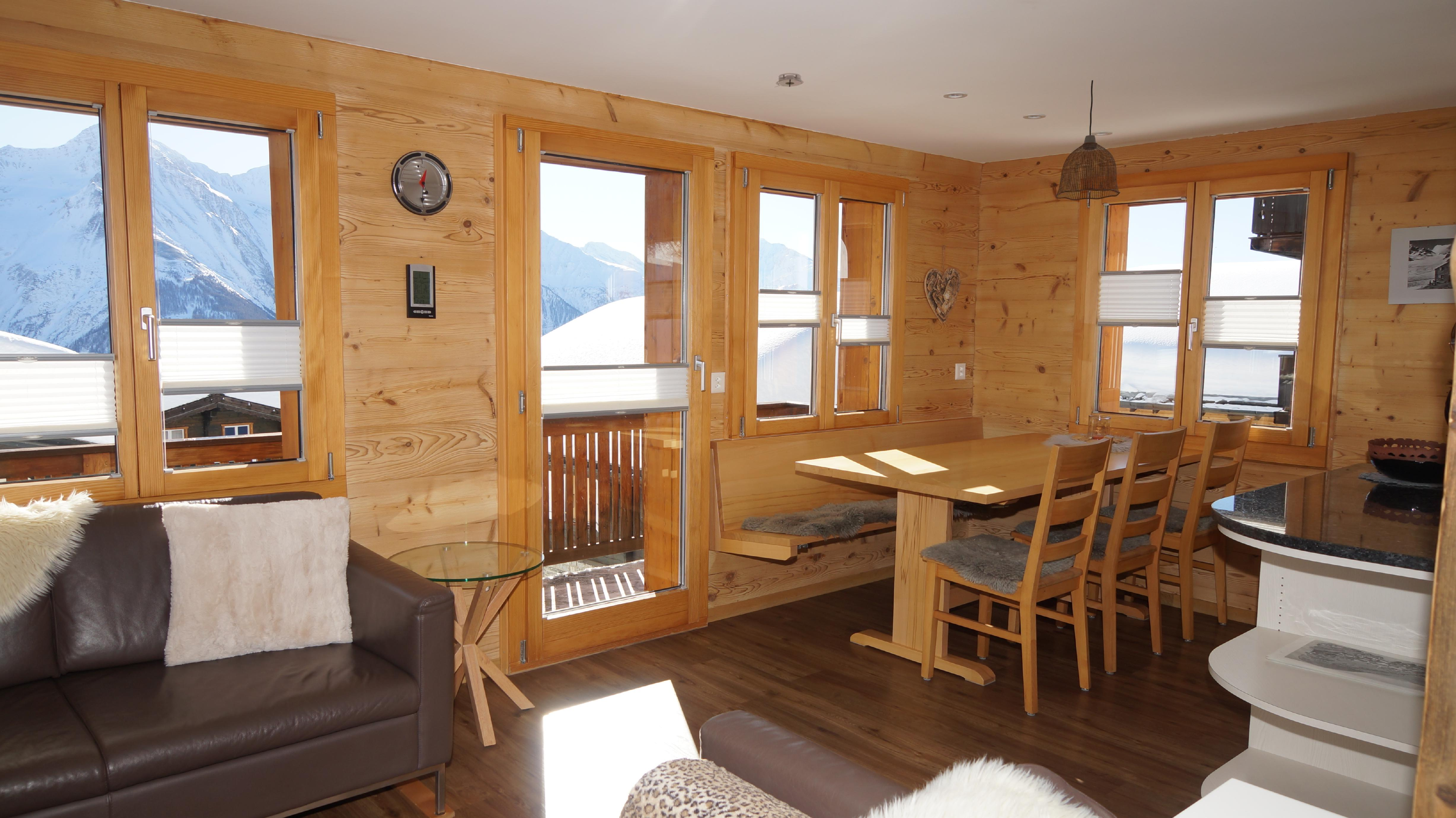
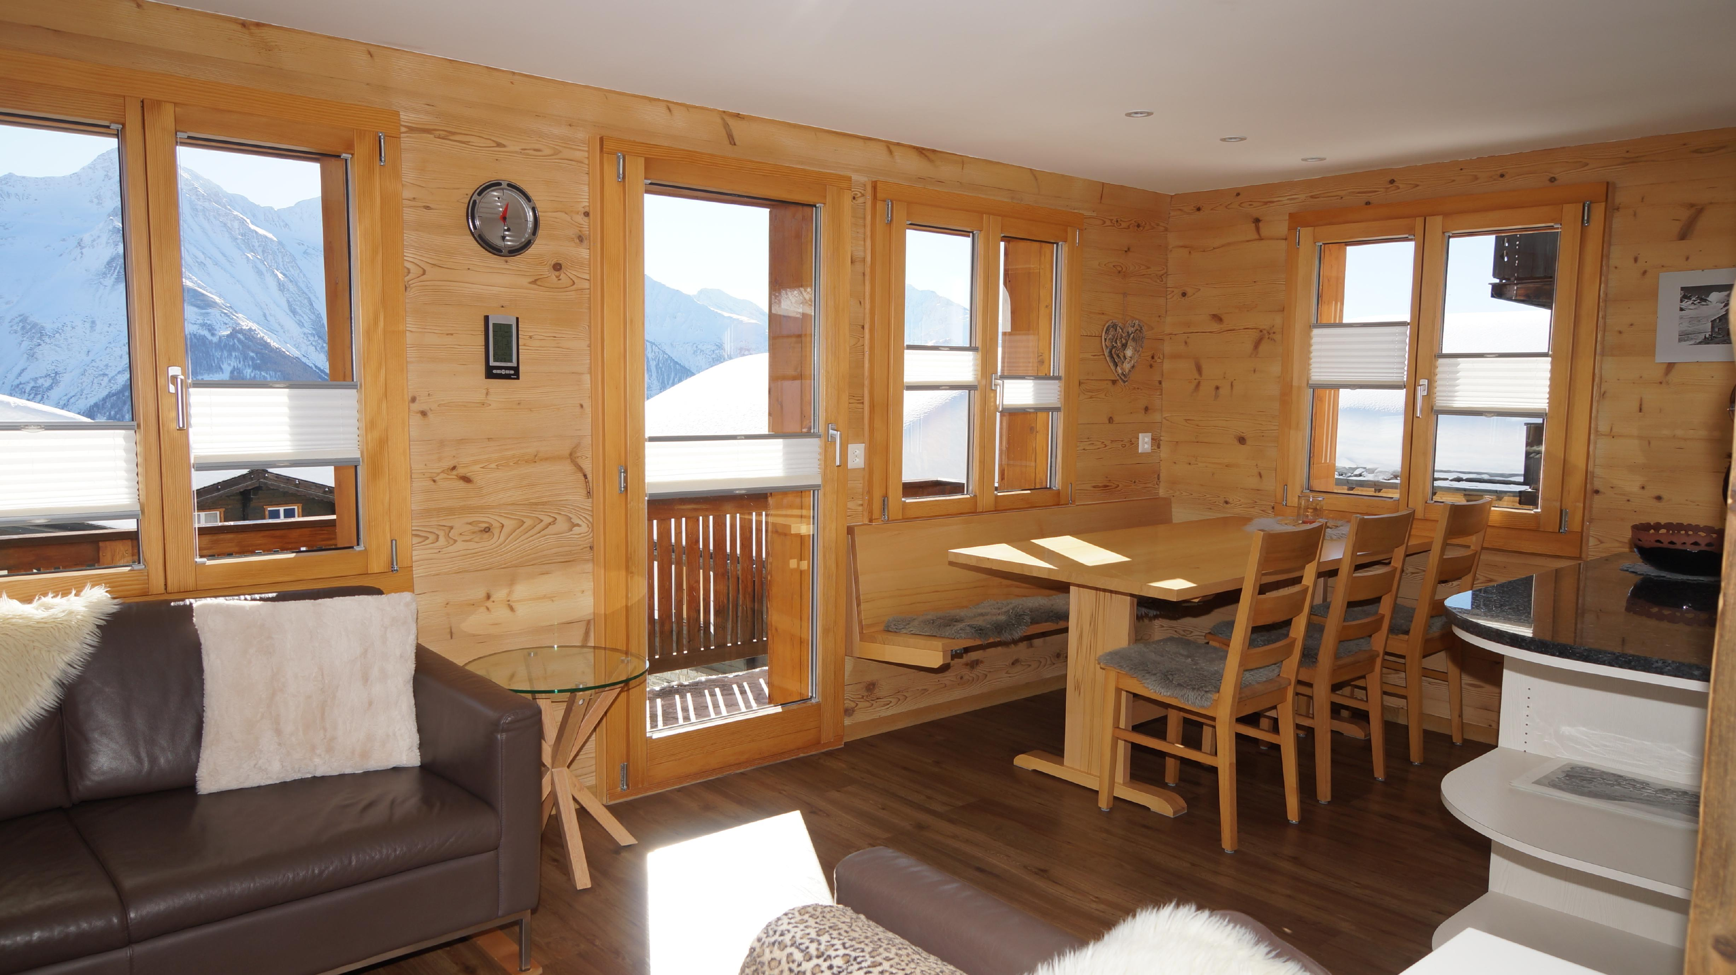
- smoke detector [775,73,804,87]
- pendant lamp [1055,80,1120,201]
